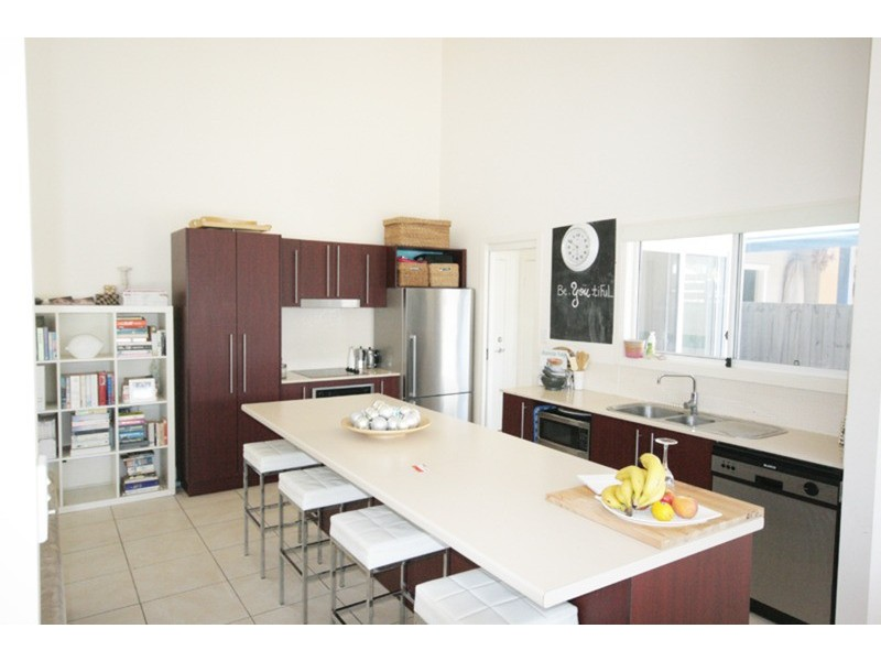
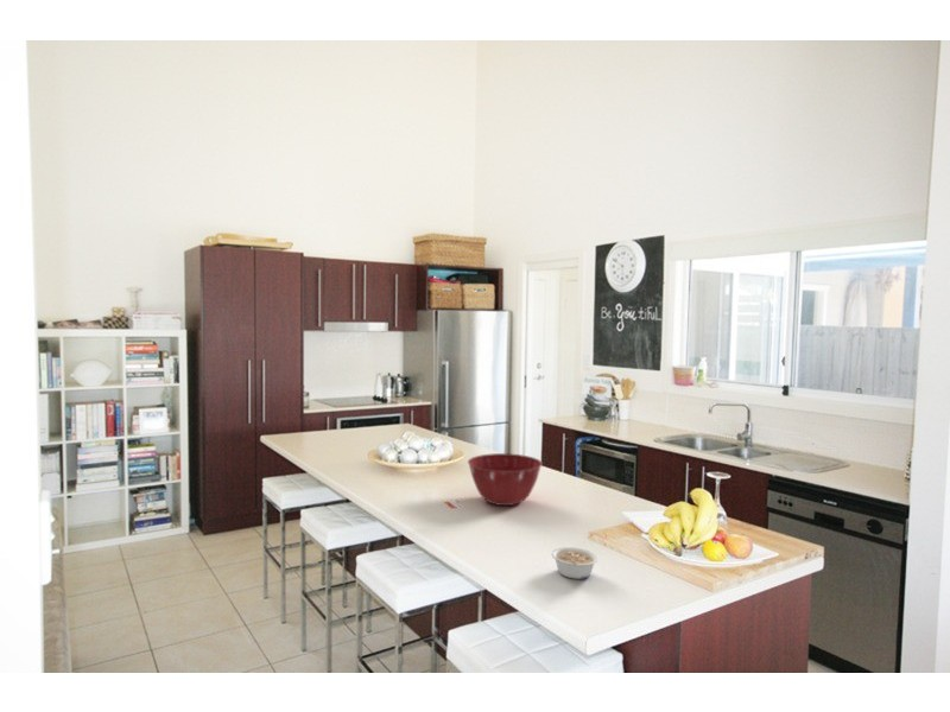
+ legume [550,546,600,580]
+ mixing bowl [467,452,544,507]
